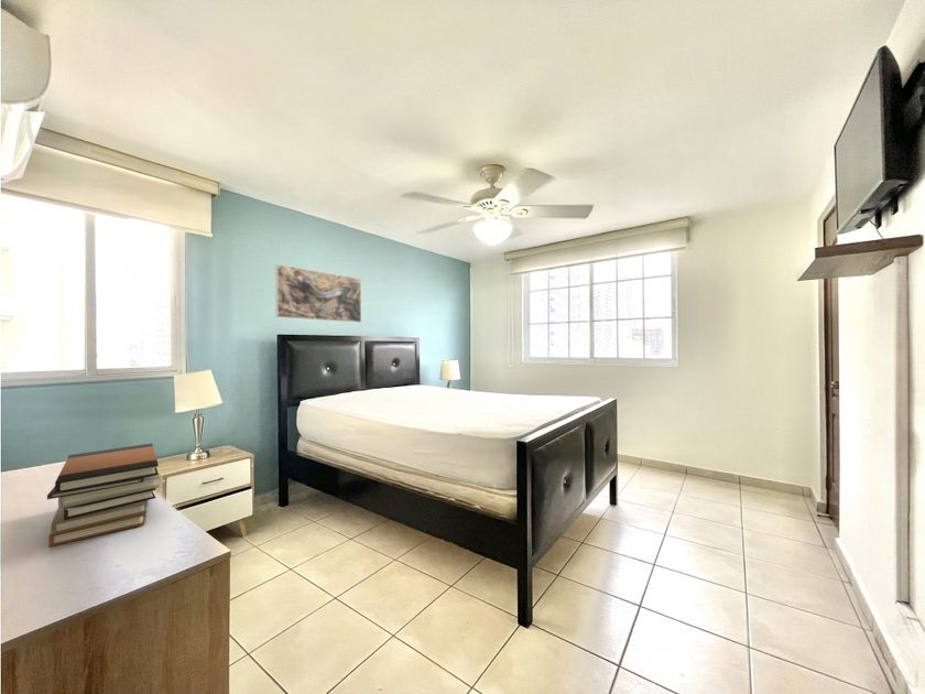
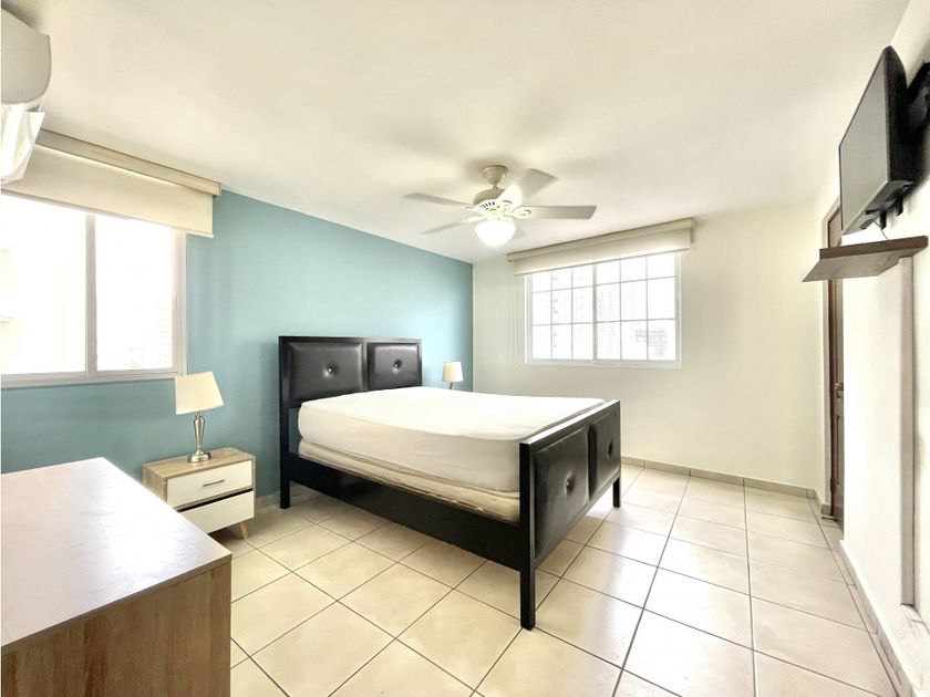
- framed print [274,263,362,324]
- book stack [46,443,161,547]
